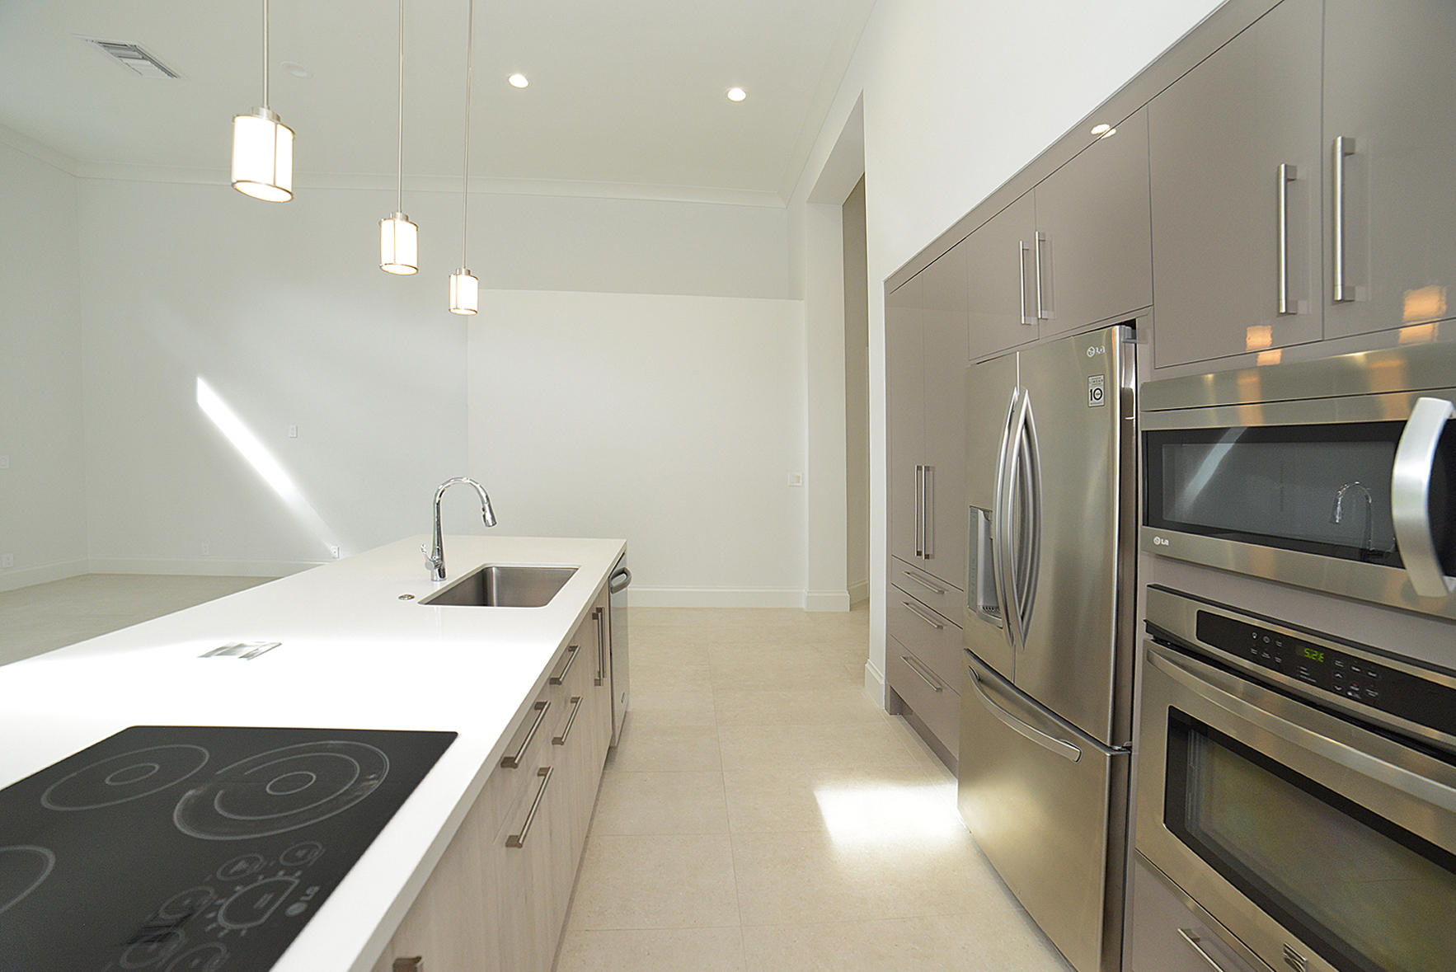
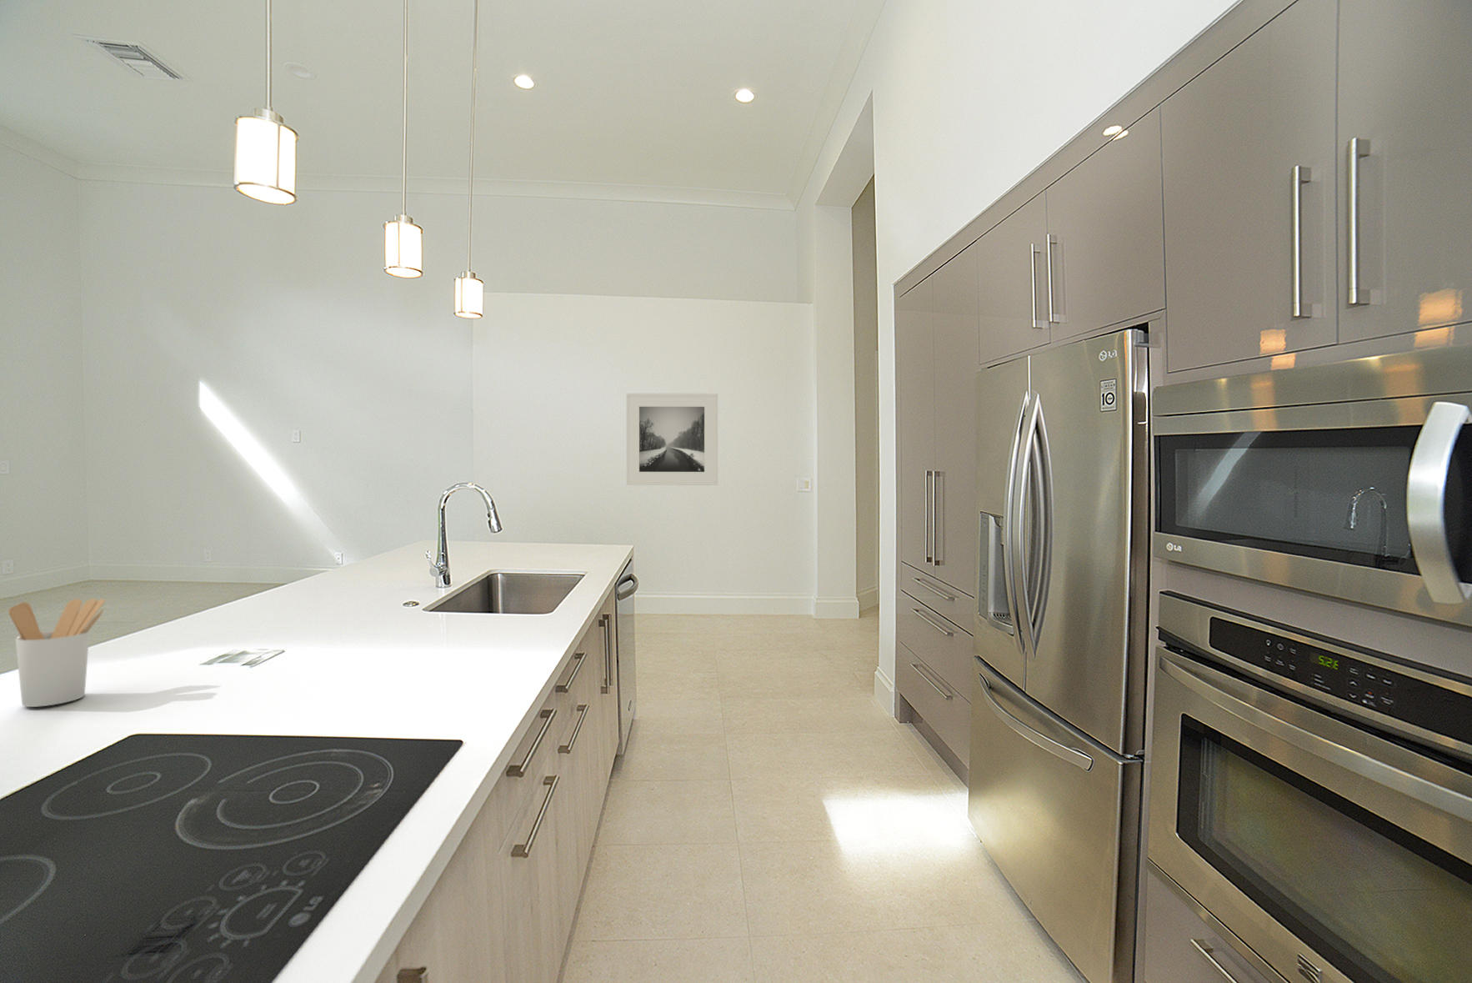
+ utensil holder [8,598,106,708]
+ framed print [625,393,718,486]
